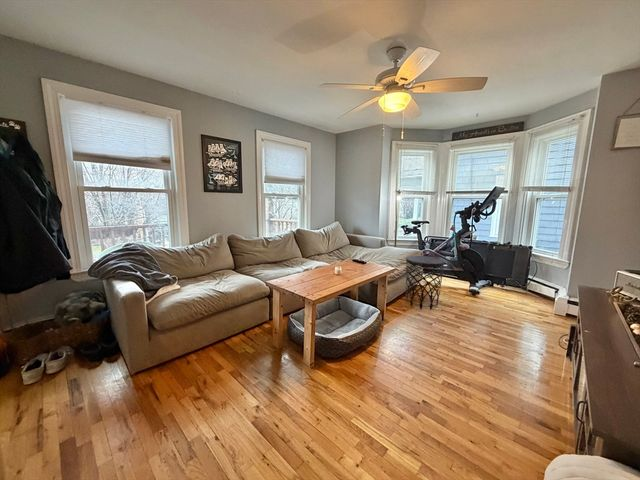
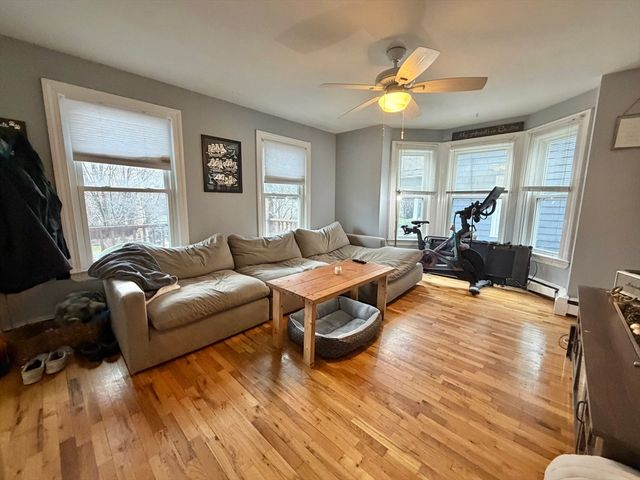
- side table [405,255,445,311]
